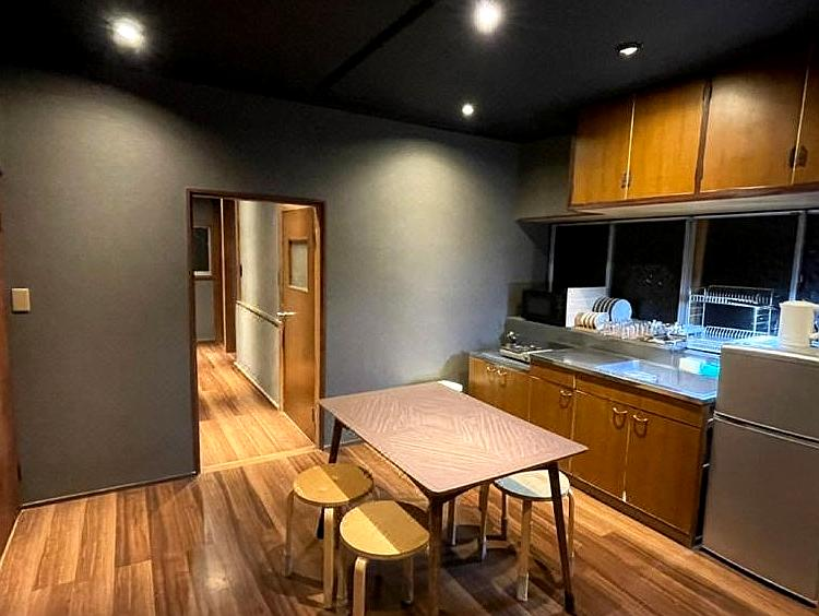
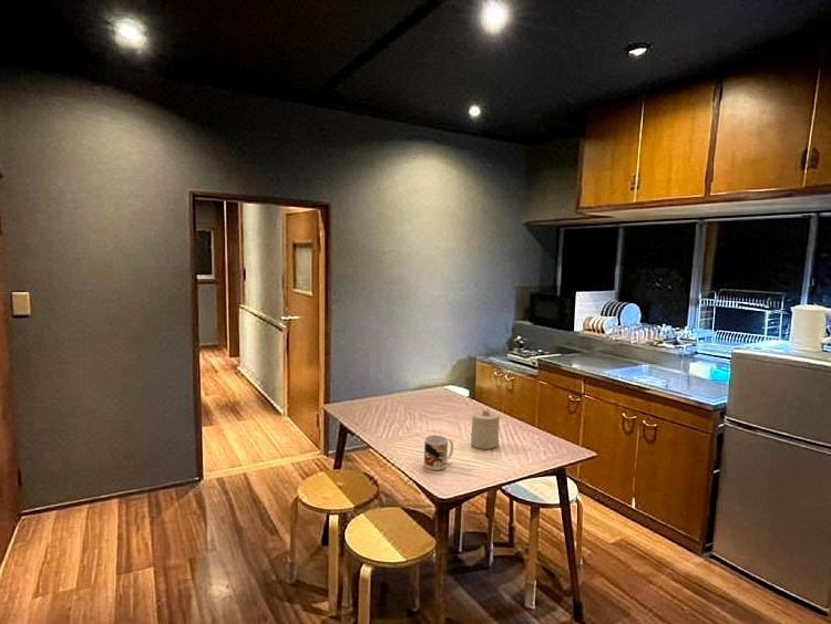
+ candle [470,408,501,450]
+ mug [423,434,454,471]
